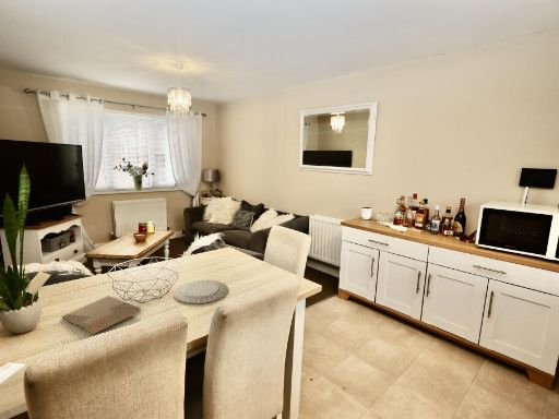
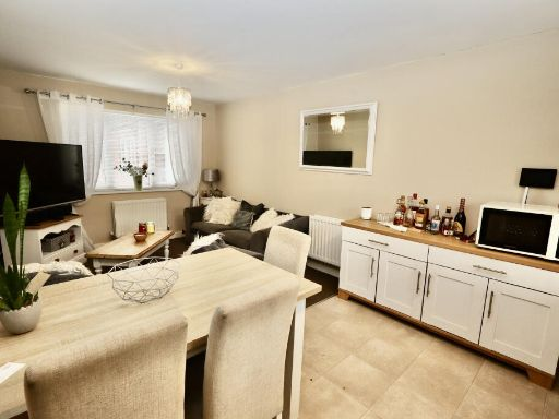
- chinaware [171,279,229,304]
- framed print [60,295,142,335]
